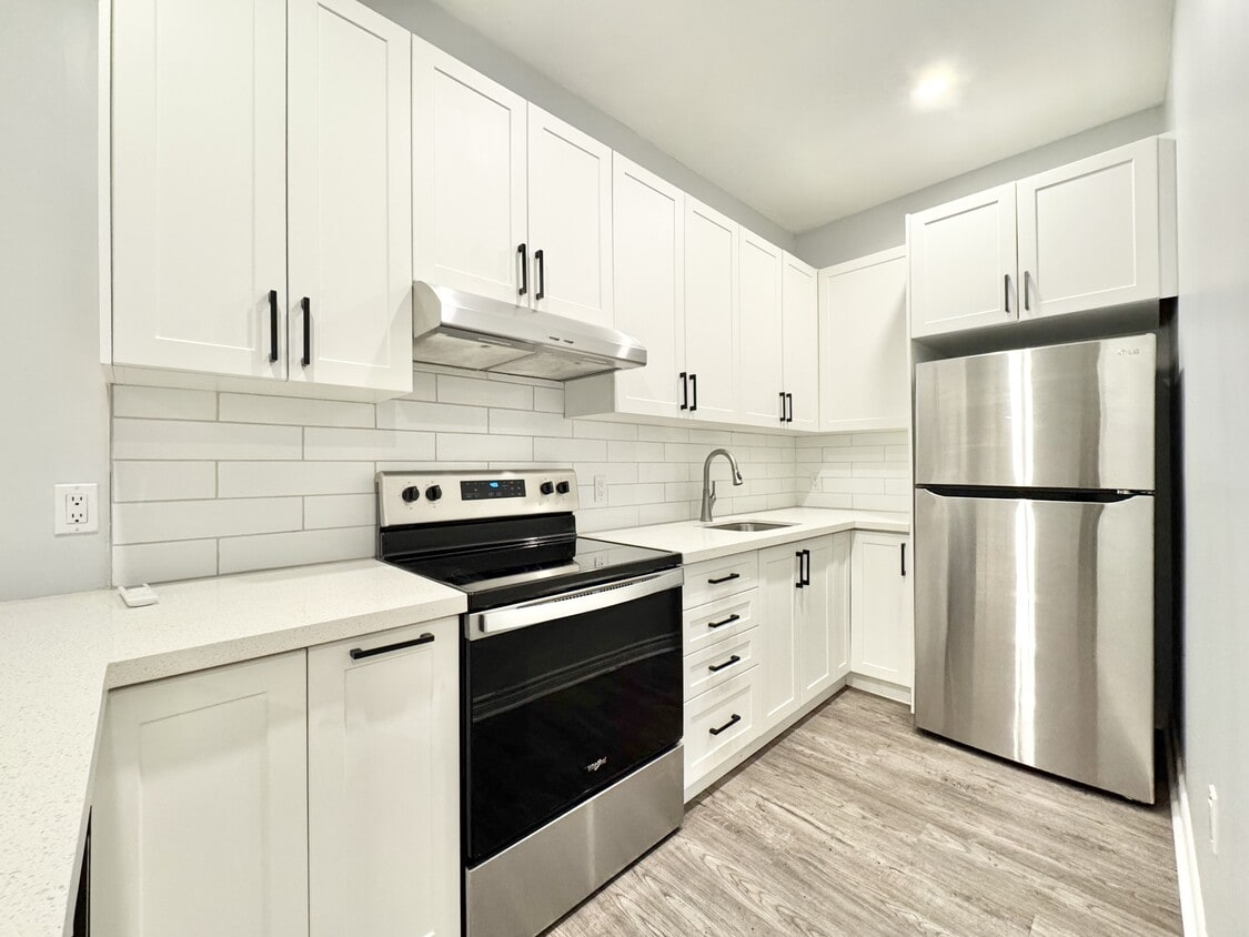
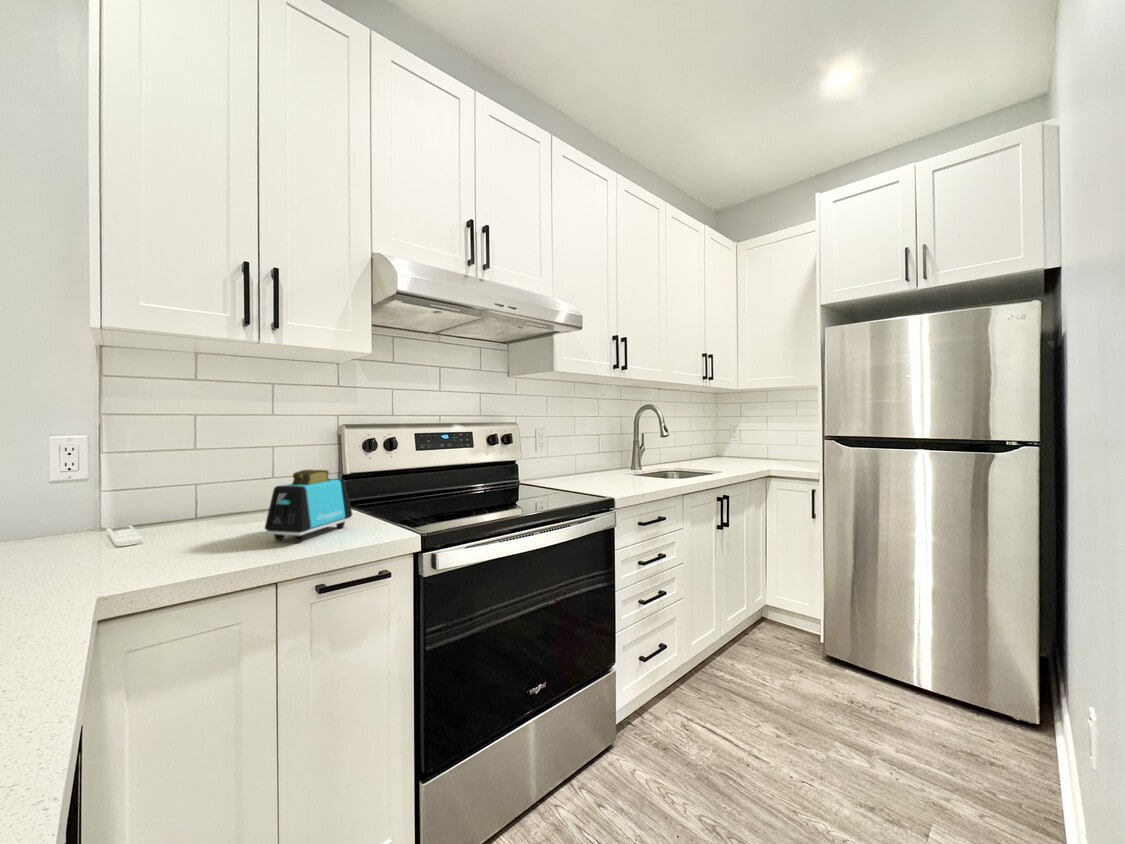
+ toaster [264,469,353,543]
